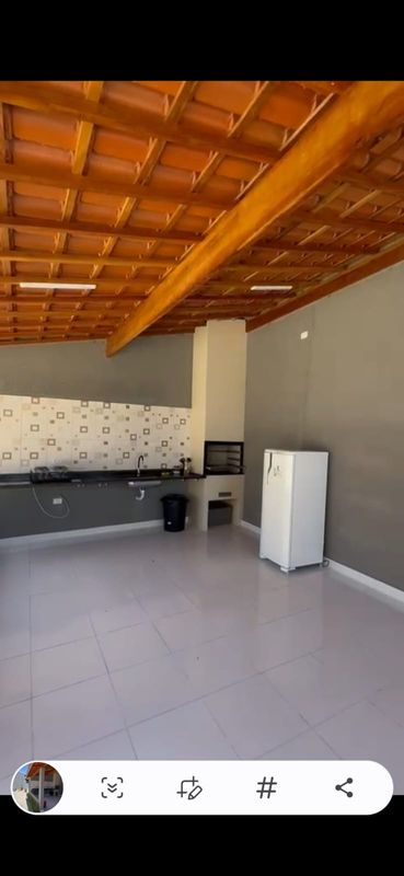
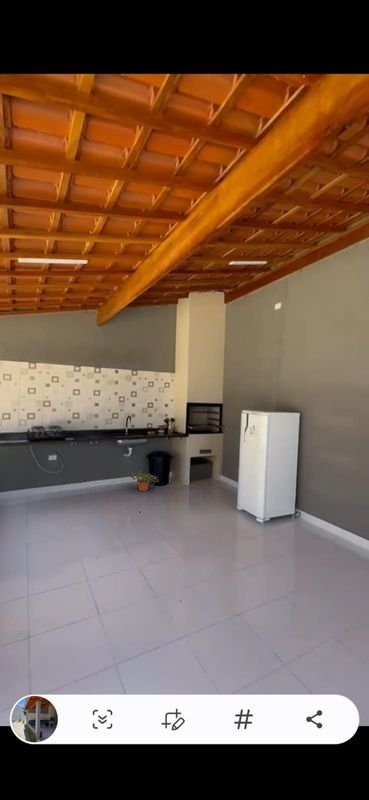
+ potted plant [128,468,160,492]
